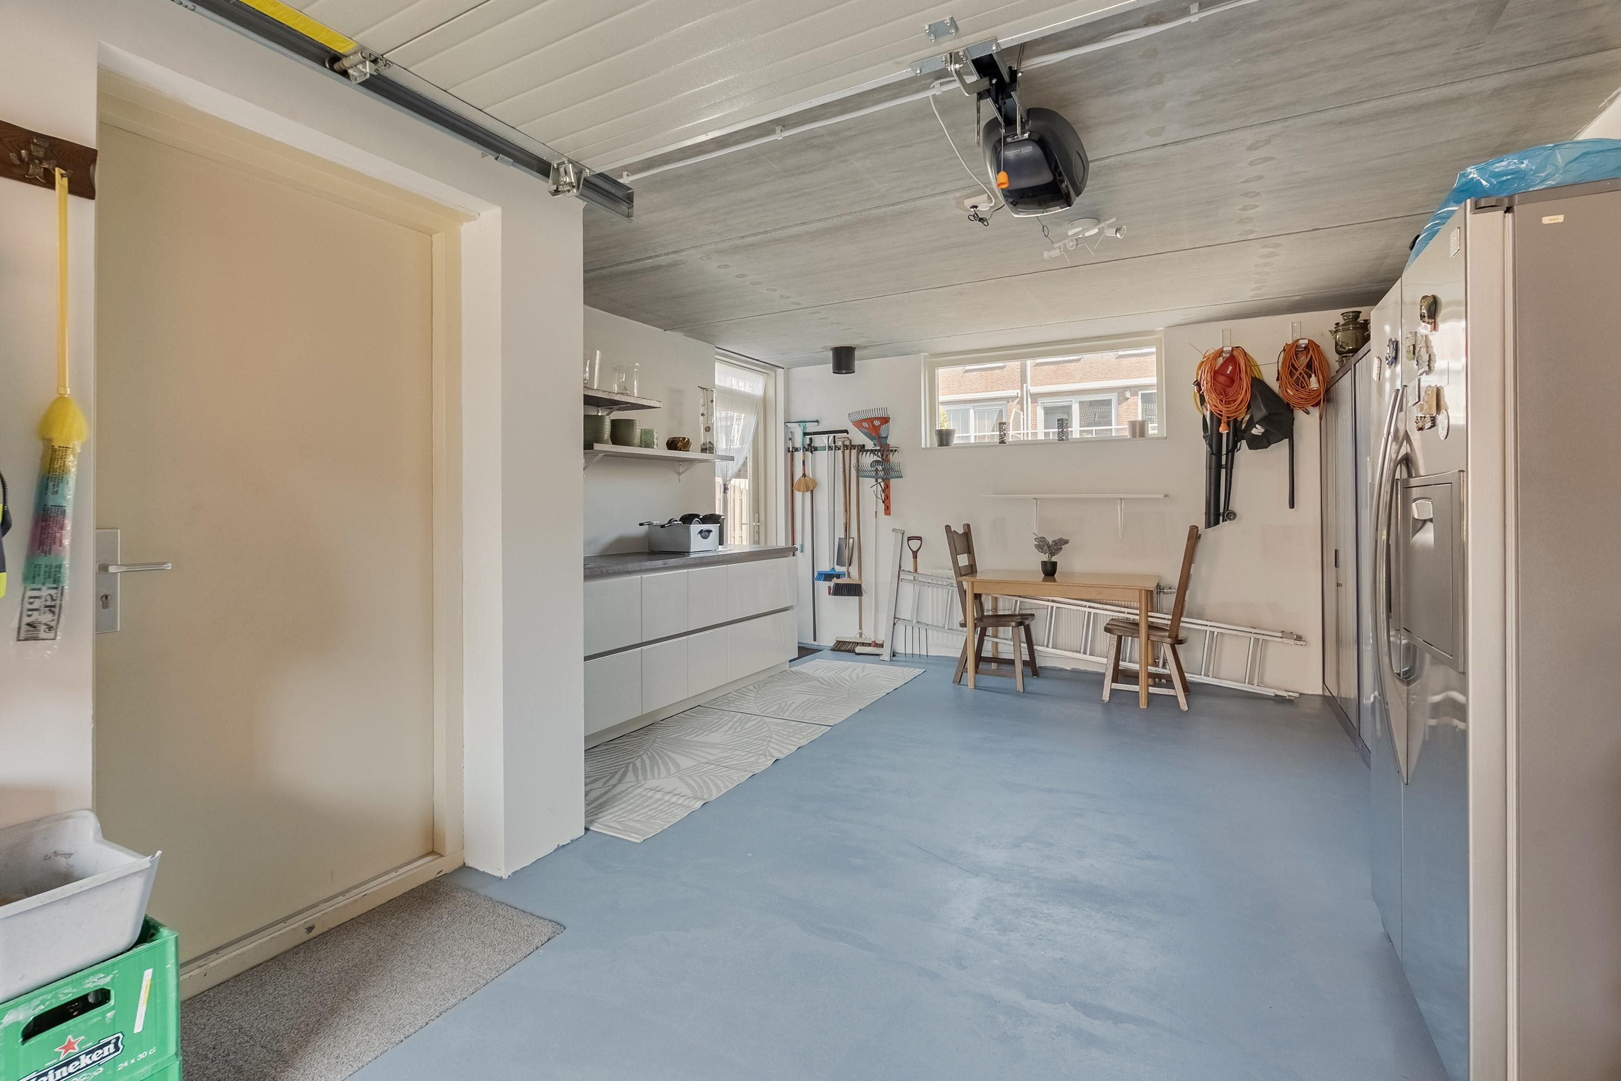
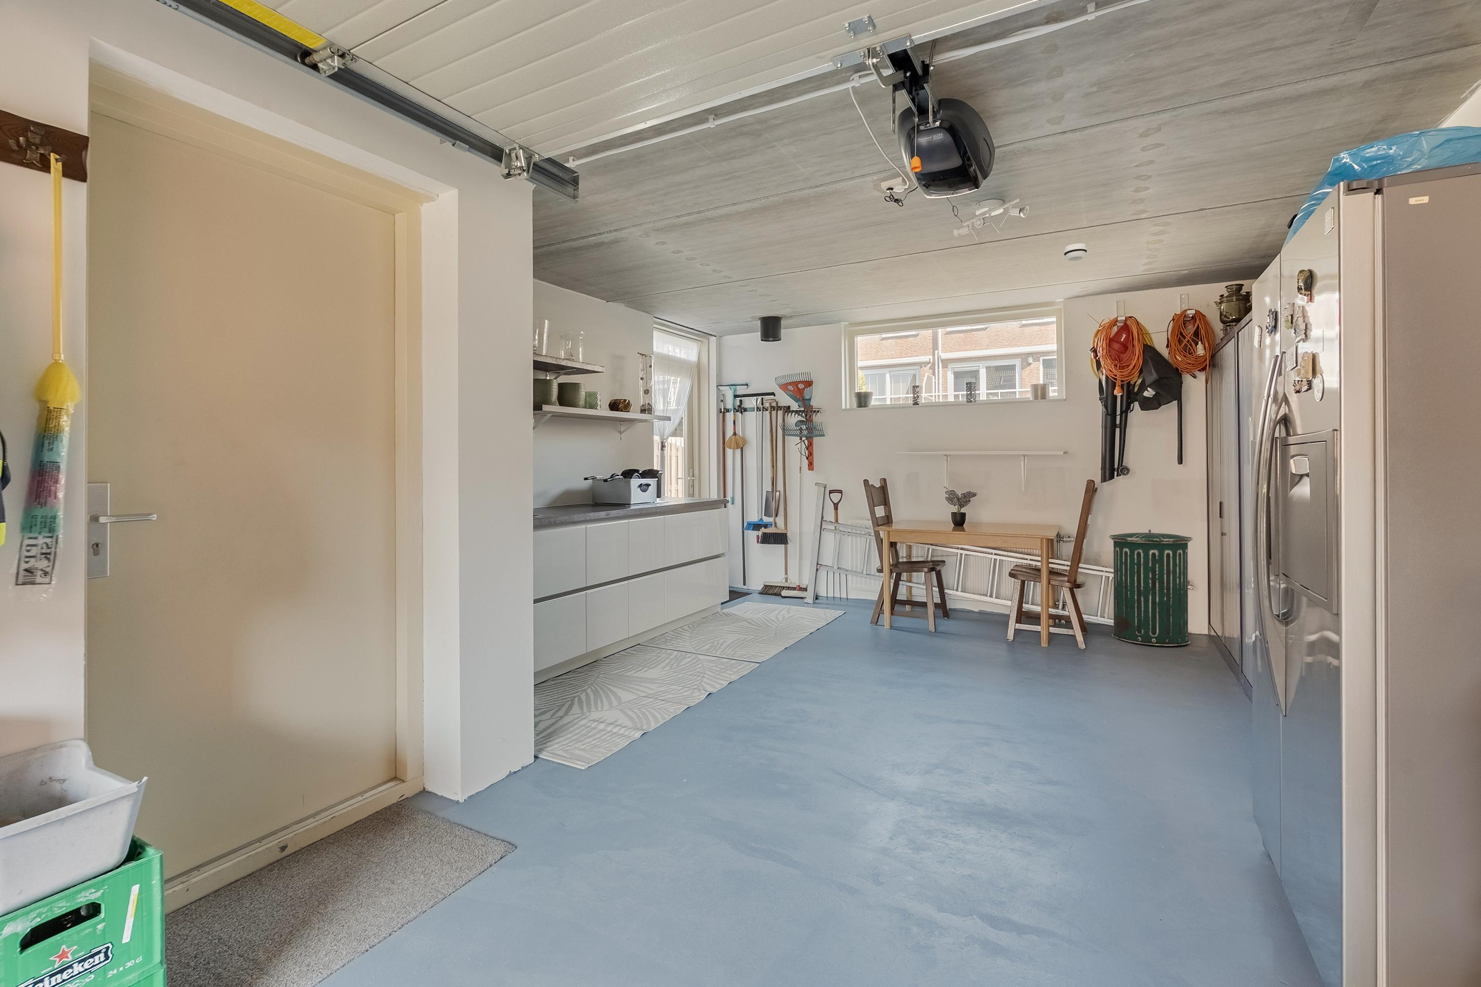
+ trash can [1109,529,1193,647]
+ smoke detector [1063,242,1088,261]
